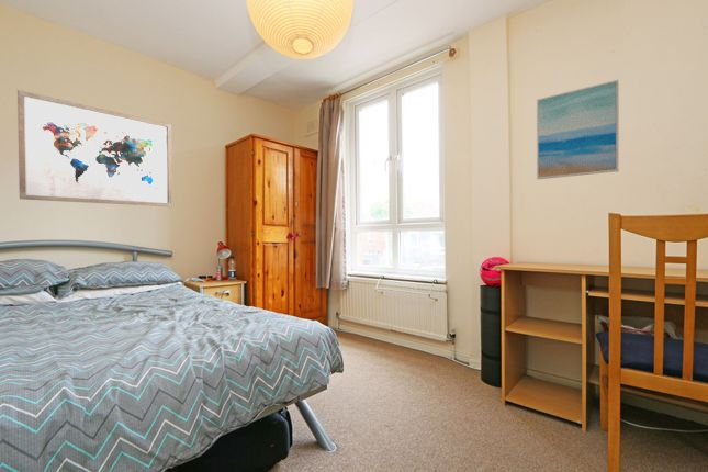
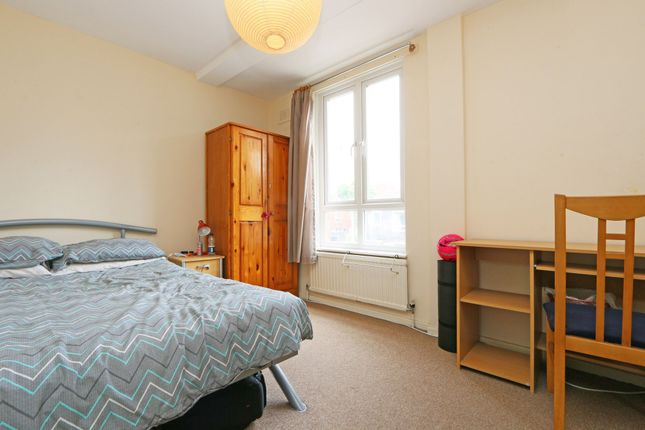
- wall art [536,79,620,180]
- wall art [16,89,173,207]
